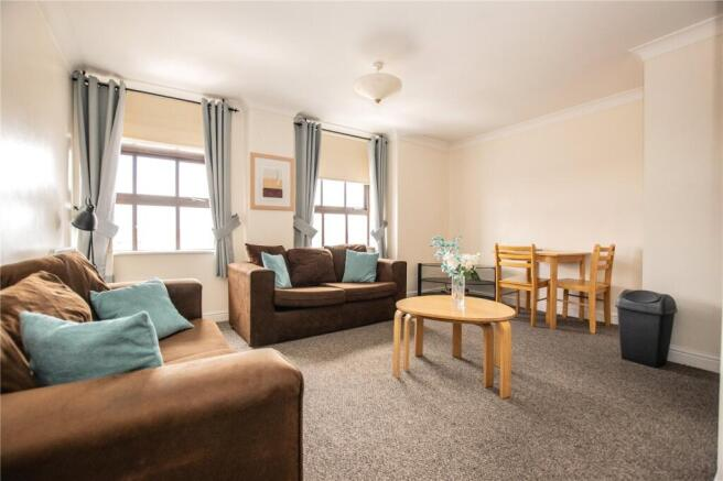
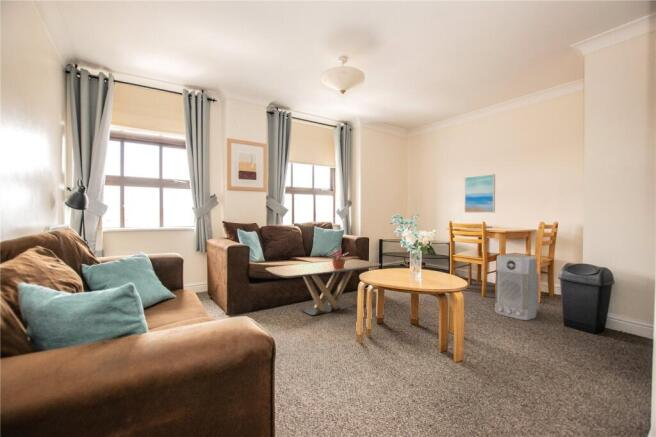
+ wall art [463,173,496,214]
+ coffee table [265,258,382,316]
+ air purifier [494,254,540,321]
+ potted plant [326,246,348,269]
